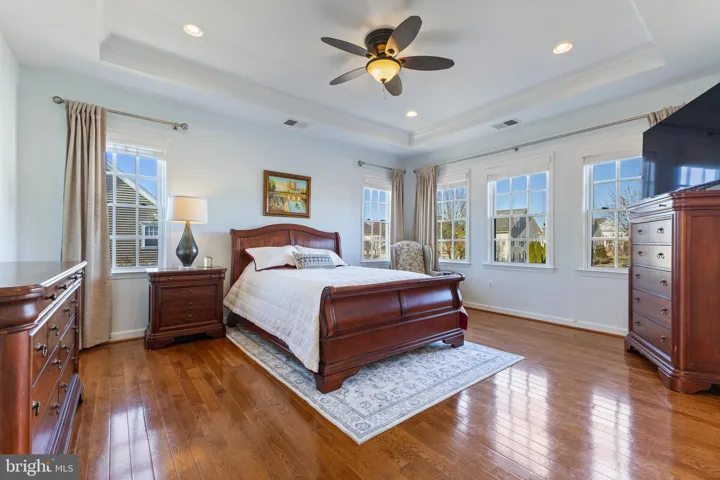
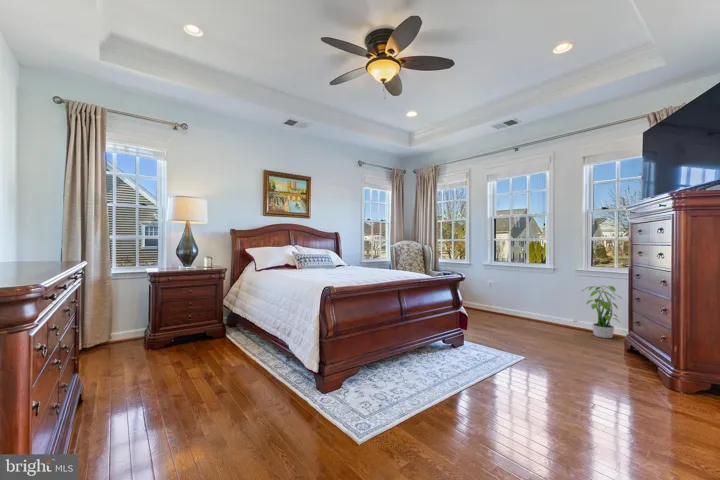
+ potted plant [580,283,623,339]
